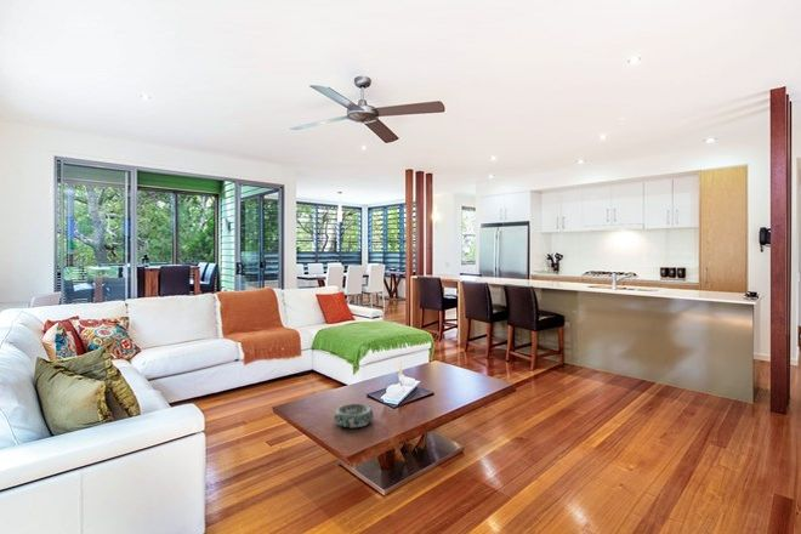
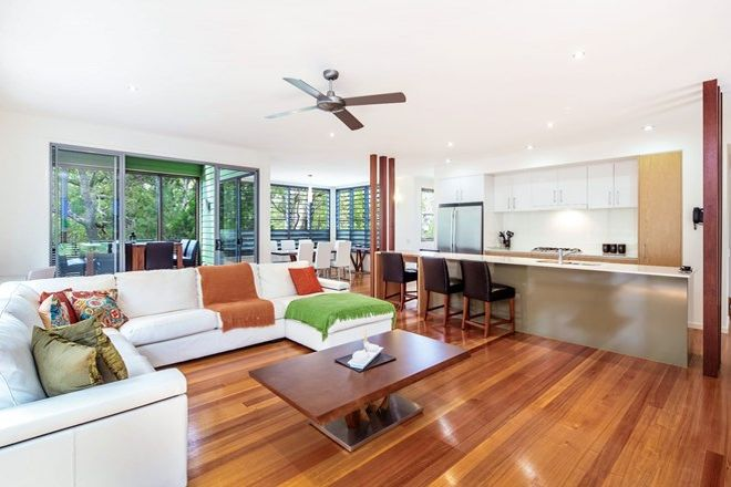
- decorative bowl [333,403,375,428]
